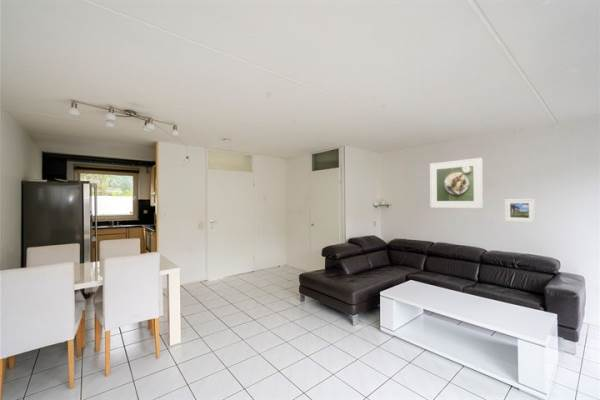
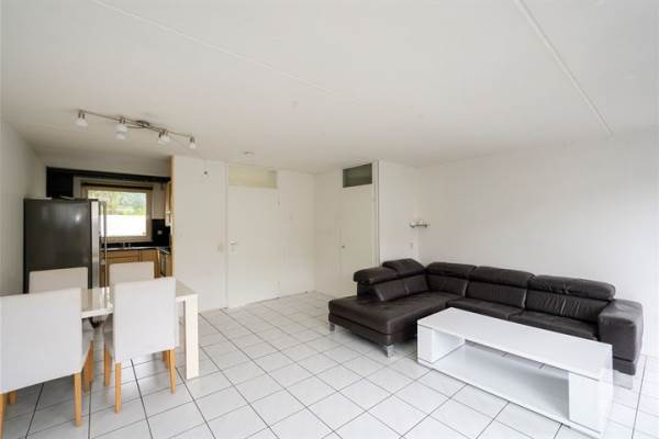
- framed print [429,157,484,209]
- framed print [504,198,536,223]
